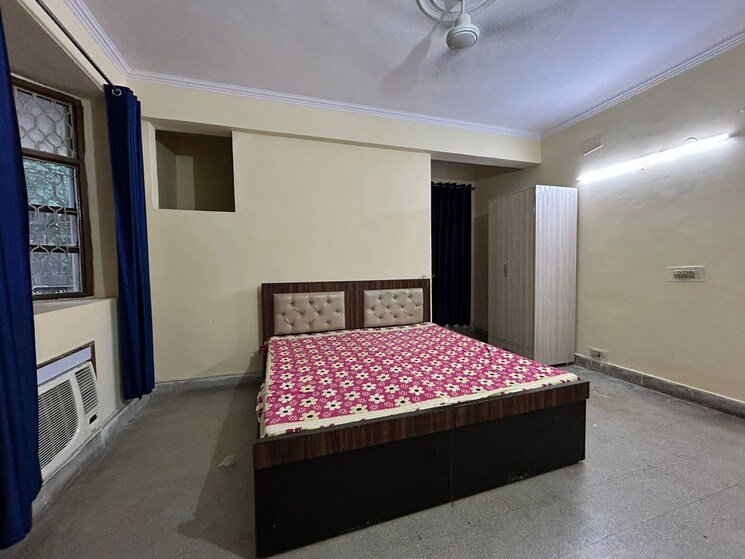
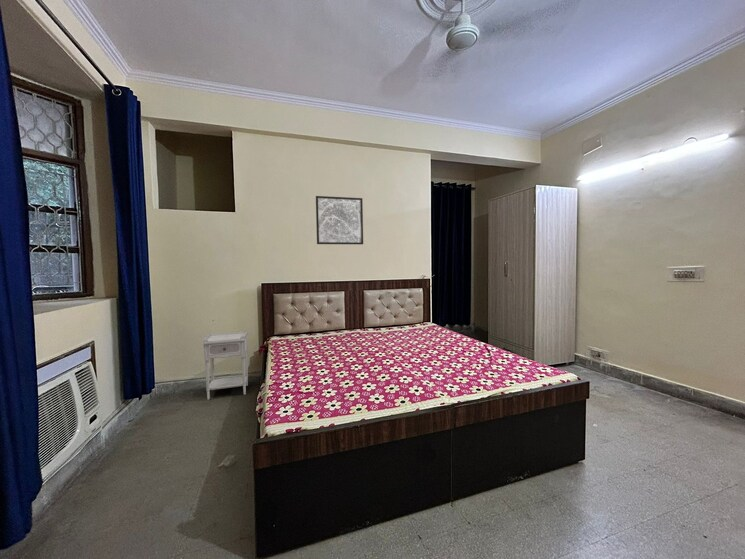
+ wall art [315,195,364,245]
+ nightstand [200,330,250,401]
